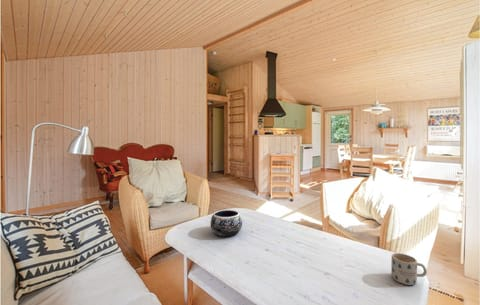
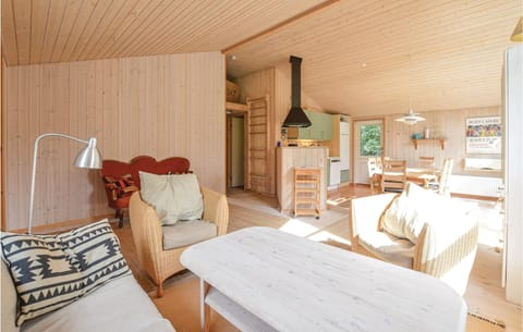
- decorative bowl [209,209,243,238]
- mug [390,252,428,286]
